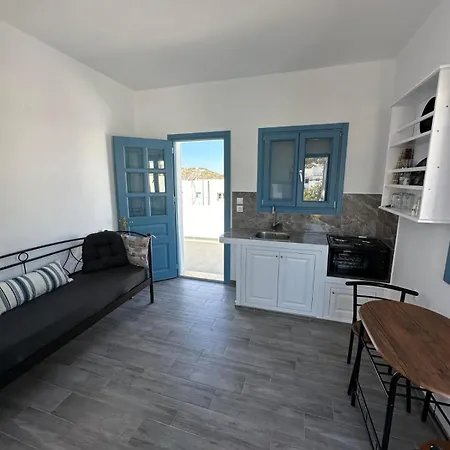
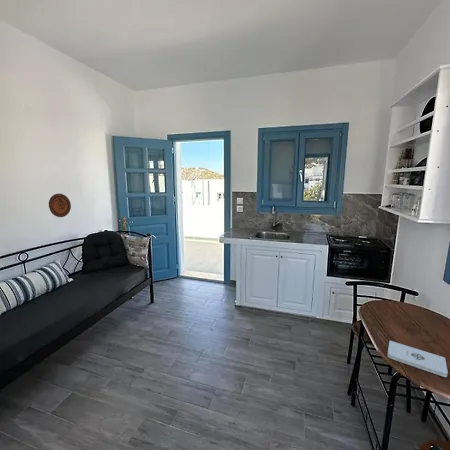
+ decorative plate [48,193,72,218]
+ notepad [386,340,449,378]
